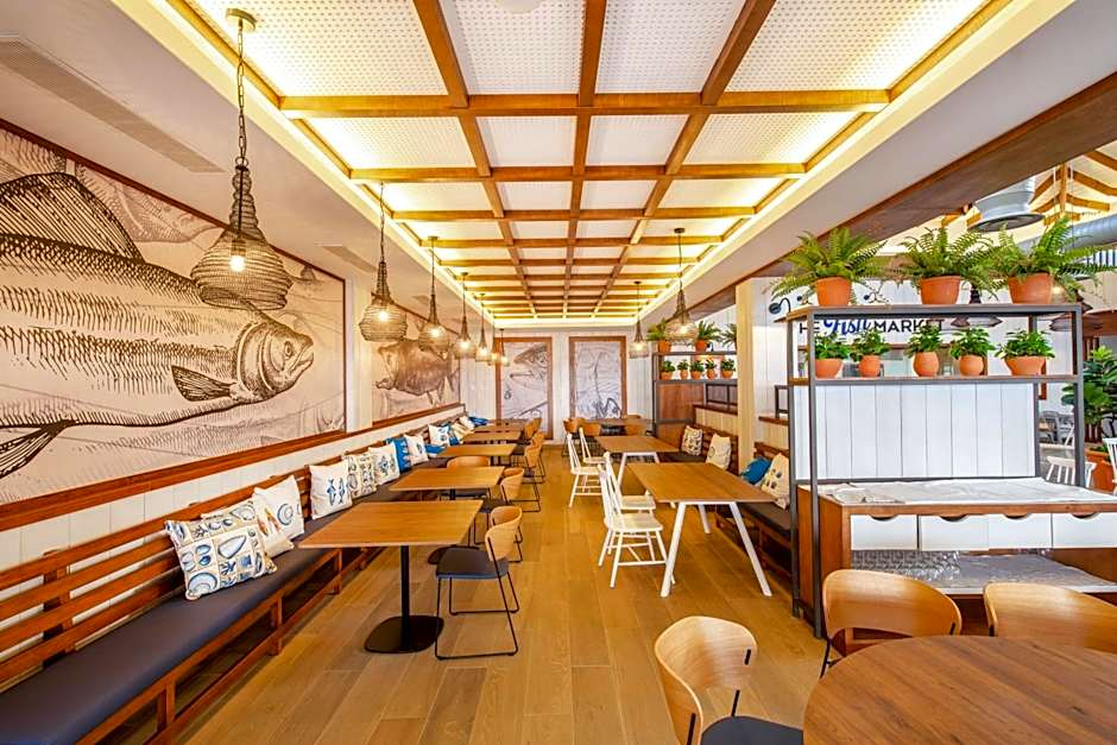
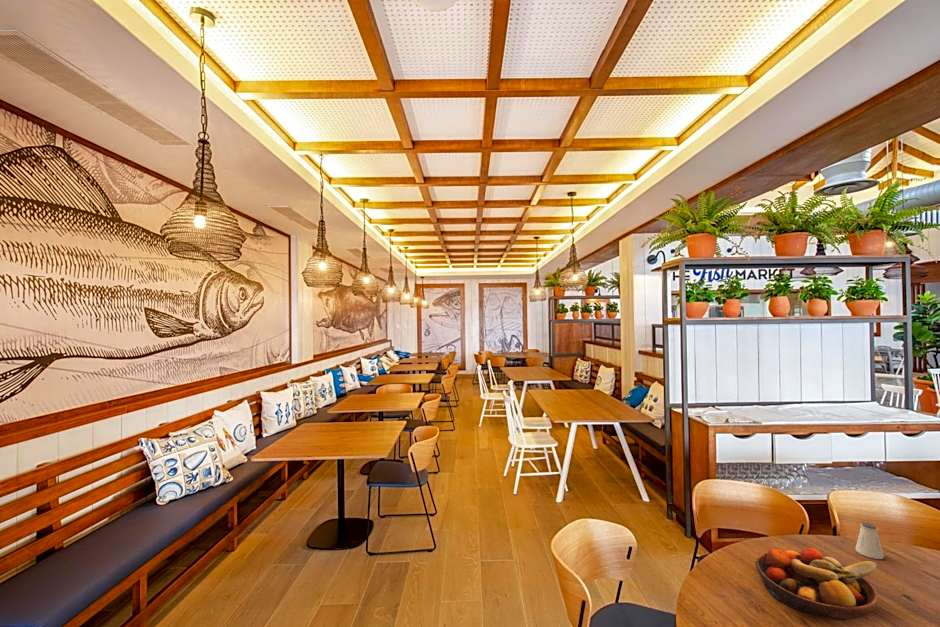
+ fruit bowl [755,547,879,621]
+ saltshaker [854,521,885,560]
